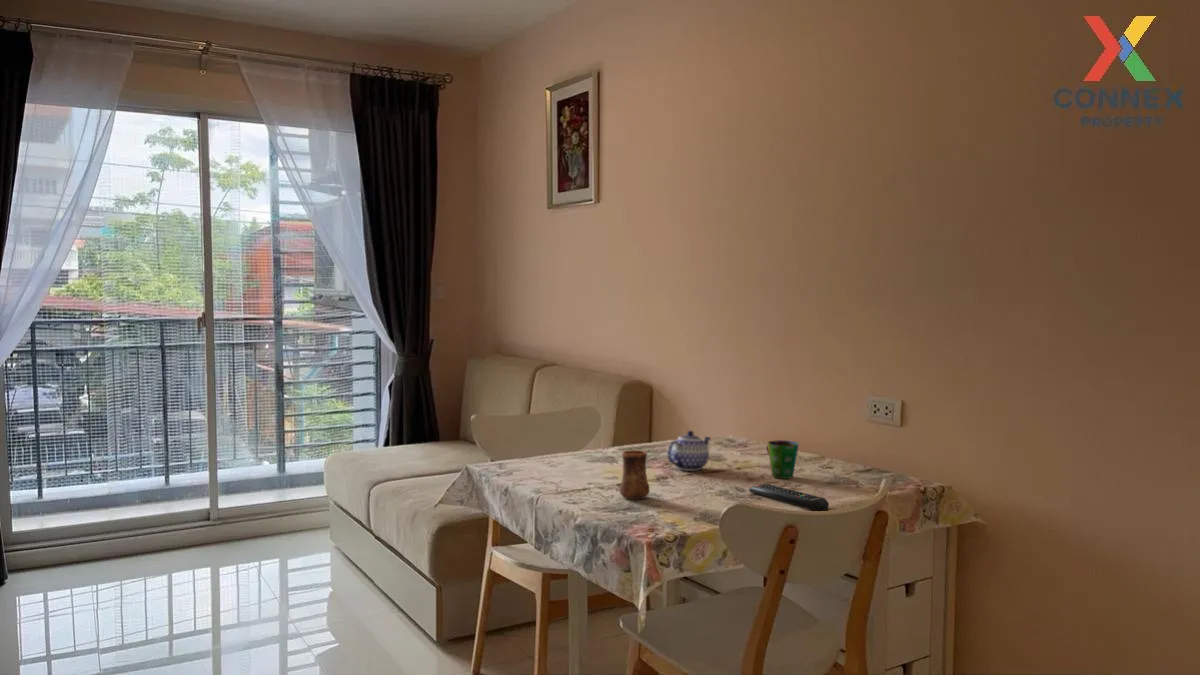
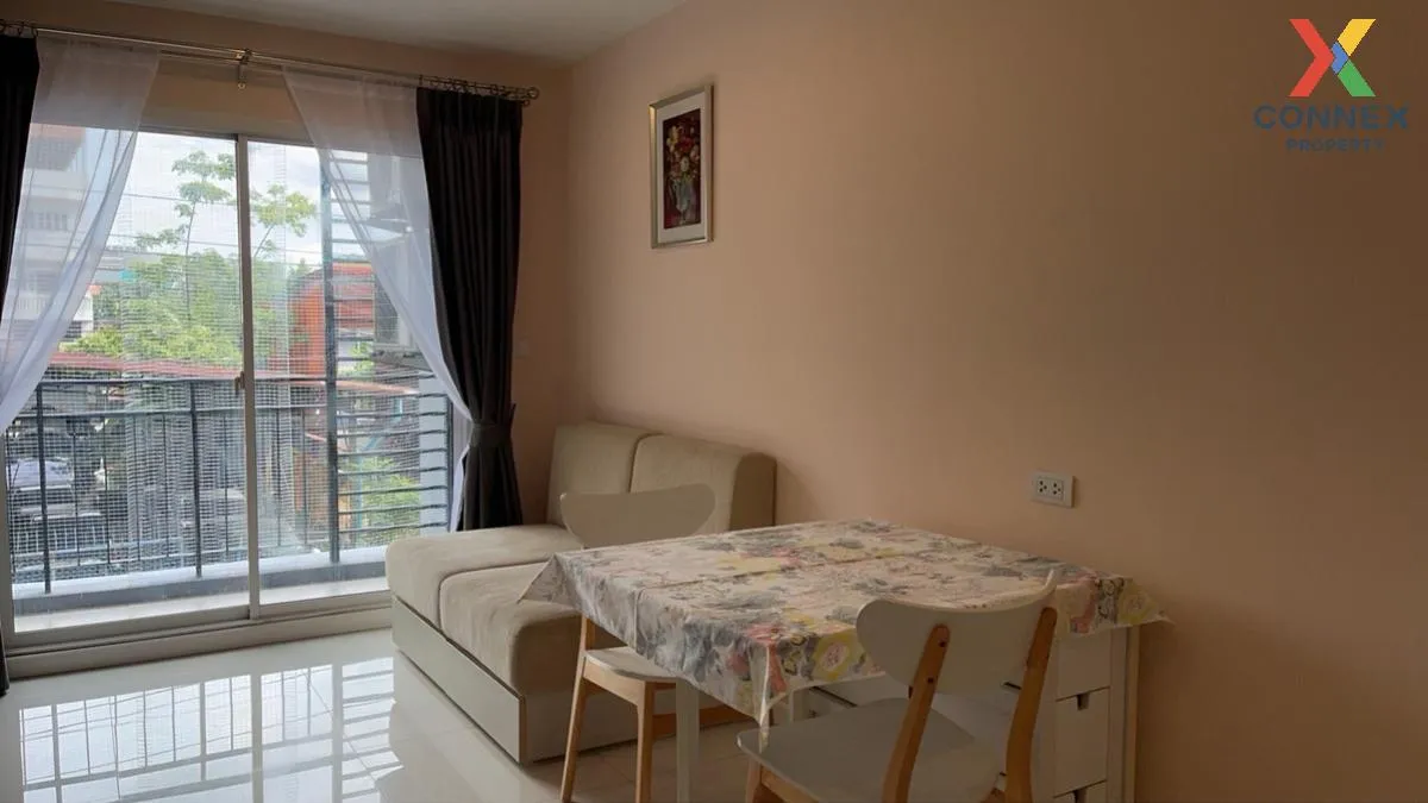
- cup [618,449,651,500]
- teapot [666,430,712,472]
- cup [765,439,800,480]
- remote control [748,483,830,512]
